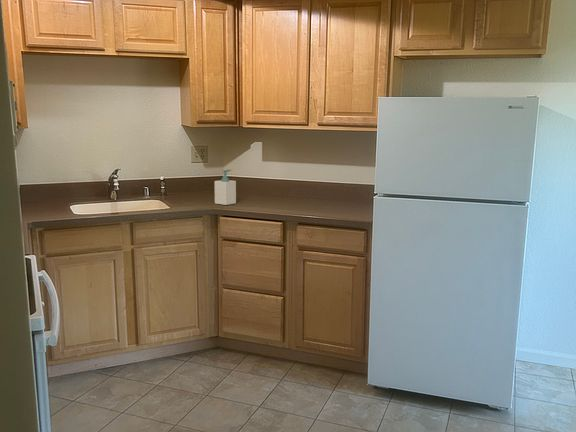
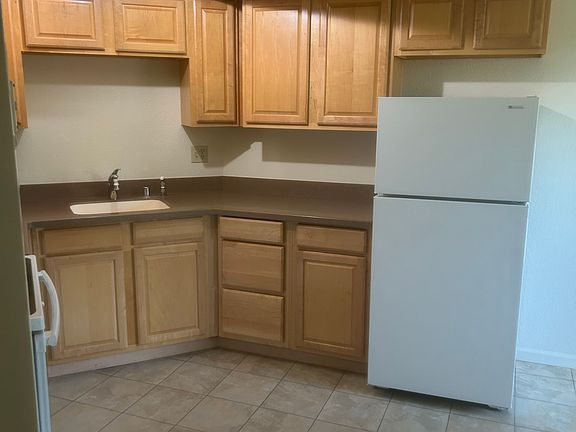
- soap bottle [214,169,237,206]
